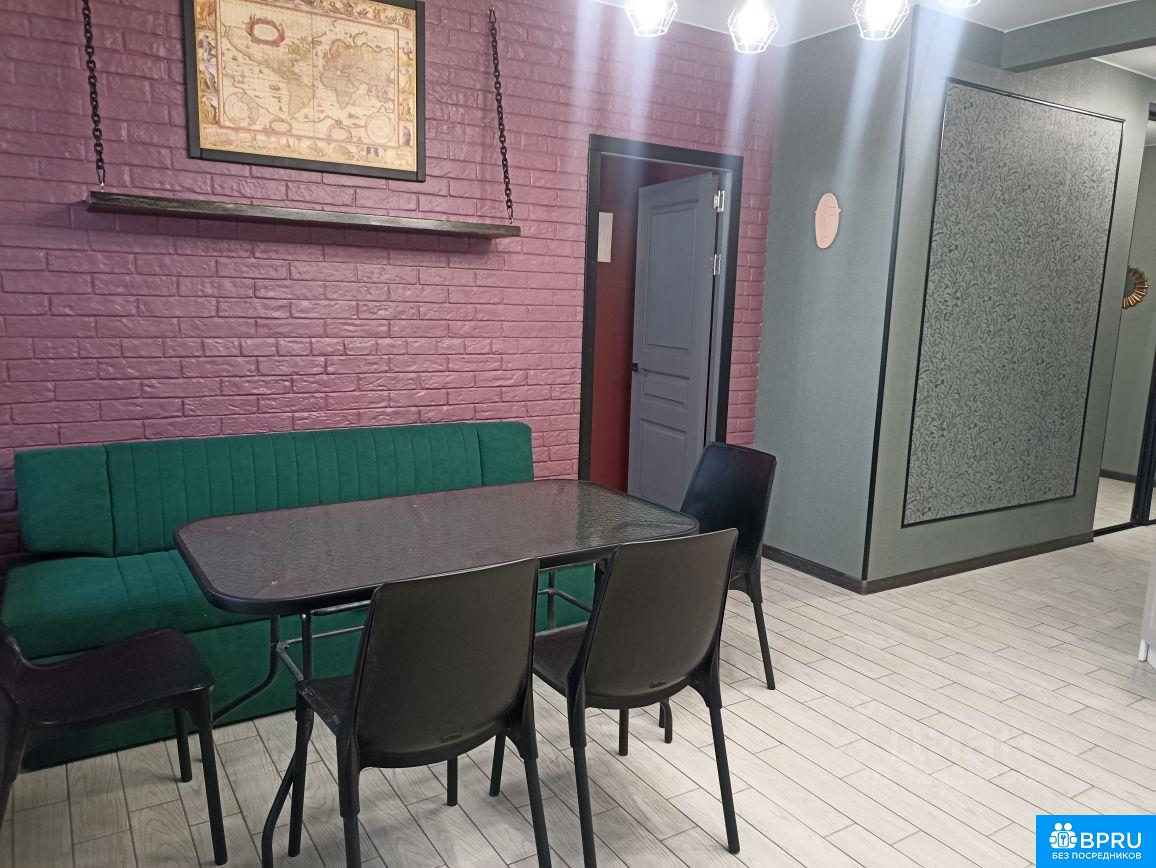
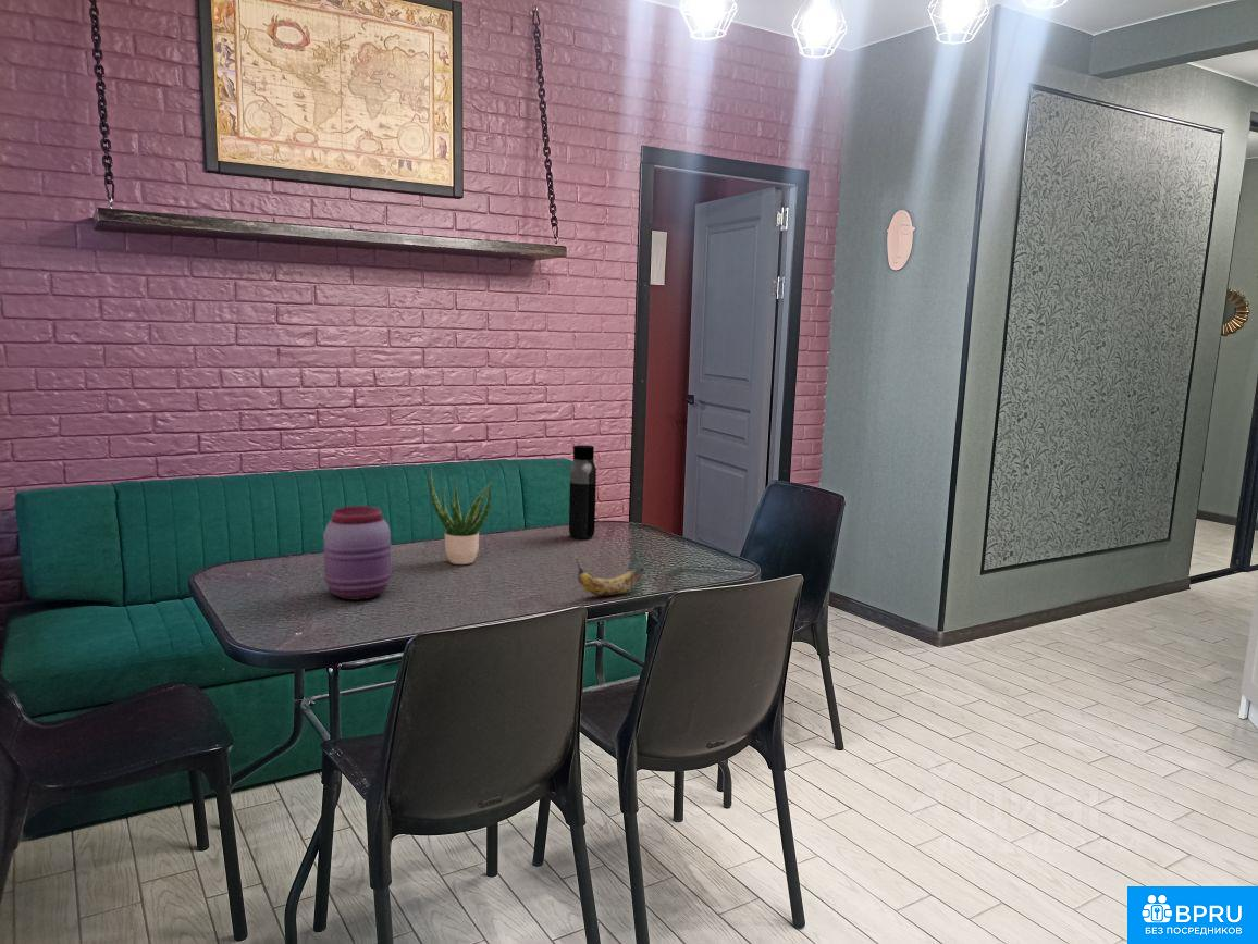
+ jar [322,505,392,601]
+ potted plant [429,467,492,566]
+ water bottle [568,444,597,541]
+ banana [572,556,645,597]
